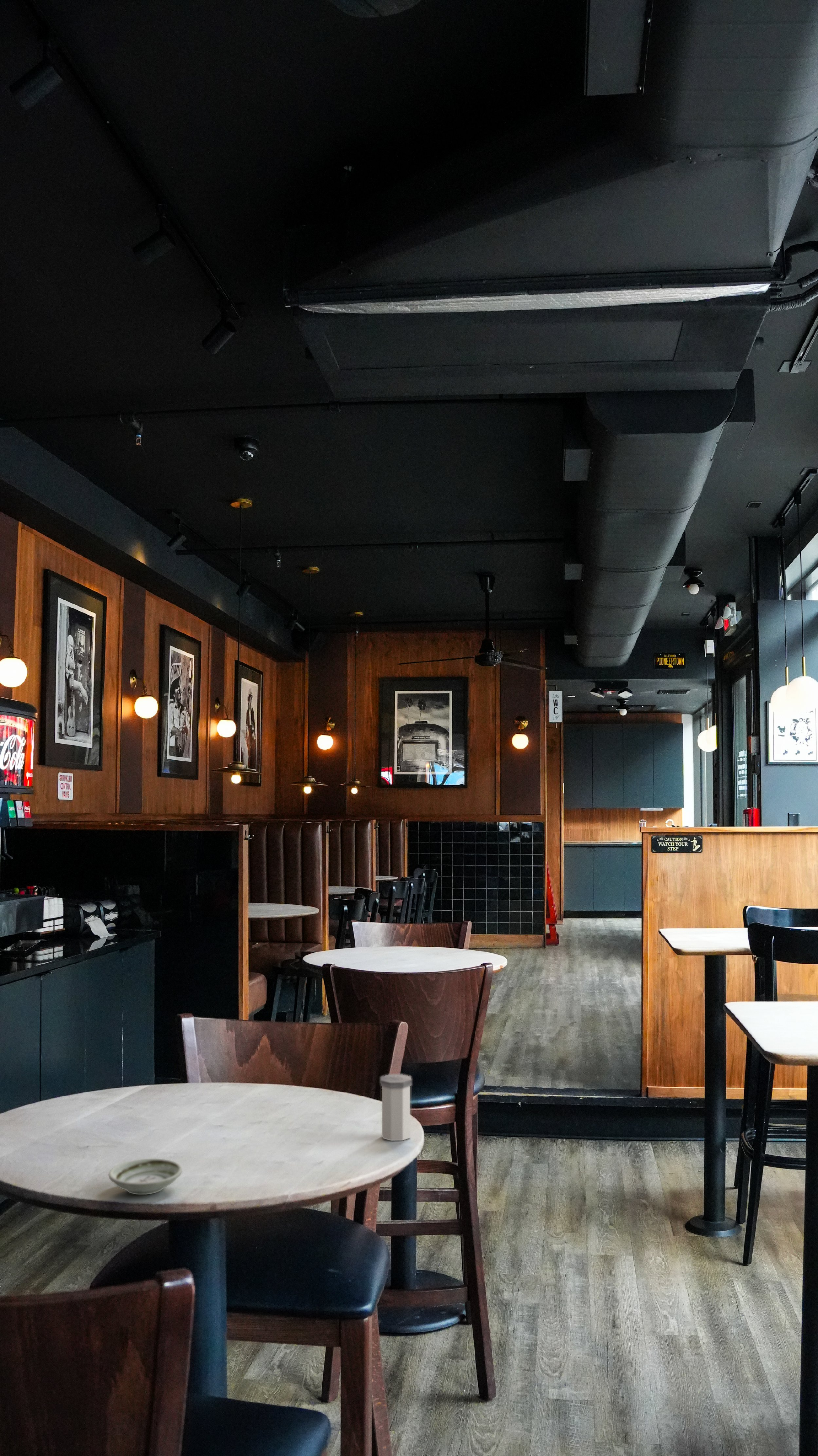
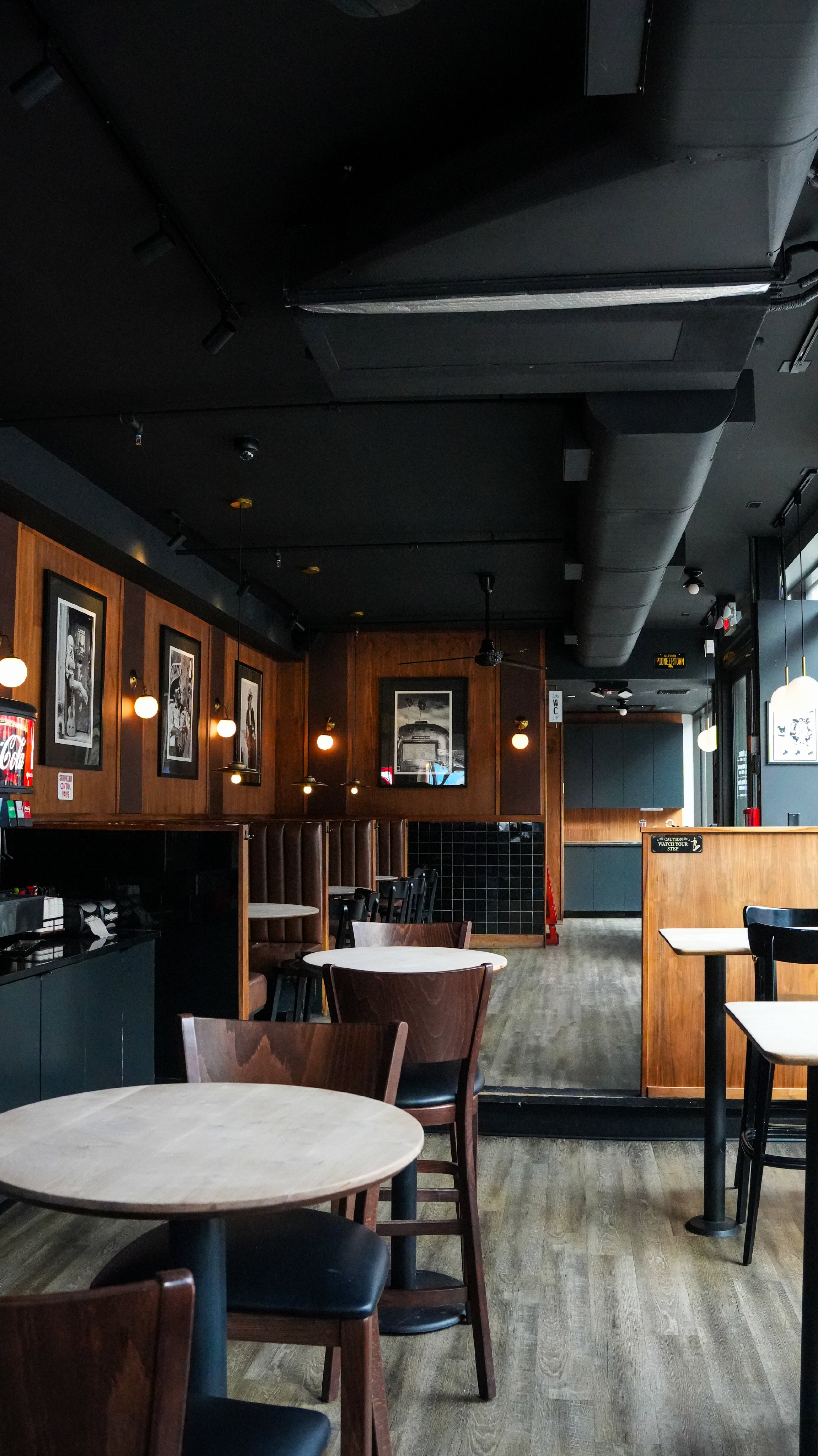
- saucer [108,1158,183,1195]
- salt shaker [380,1074,412,1141]
